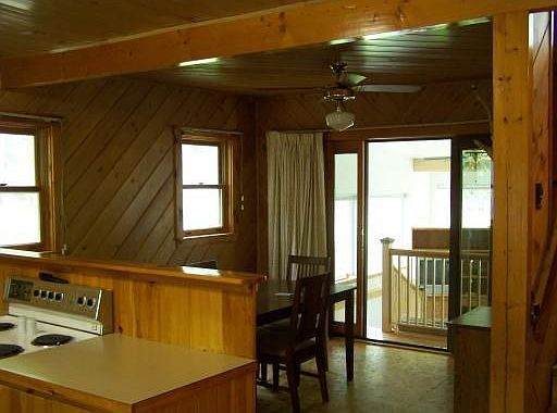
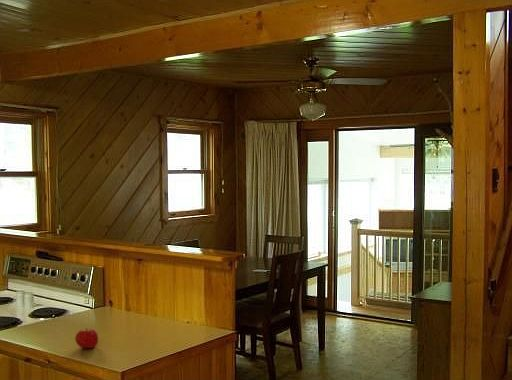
+ fruit [74,327,99,349]
